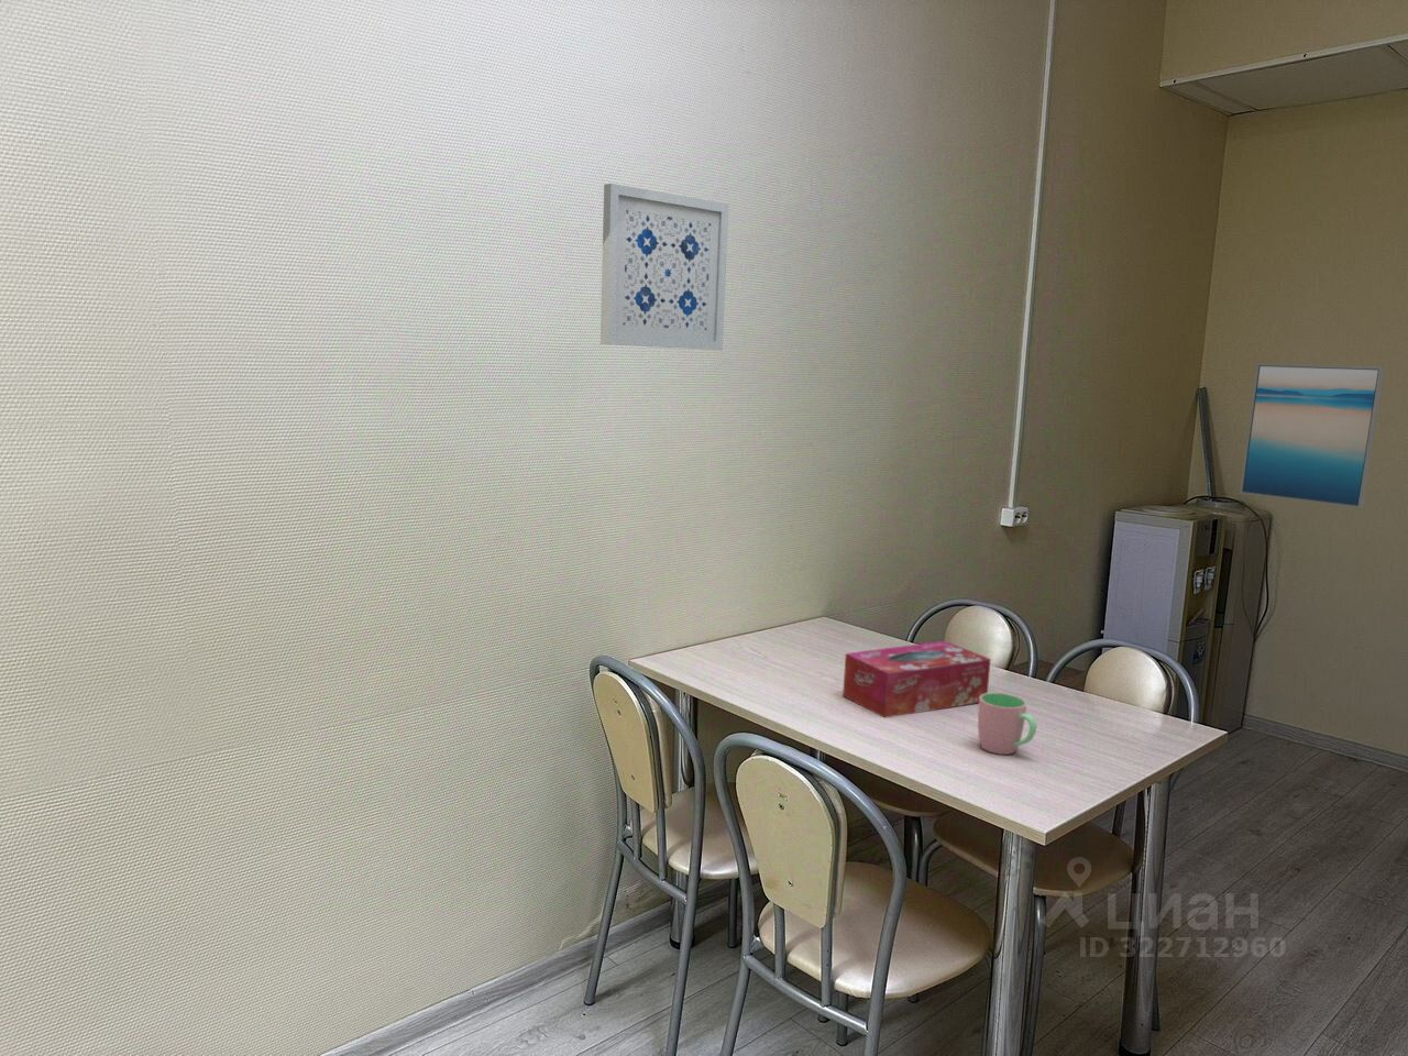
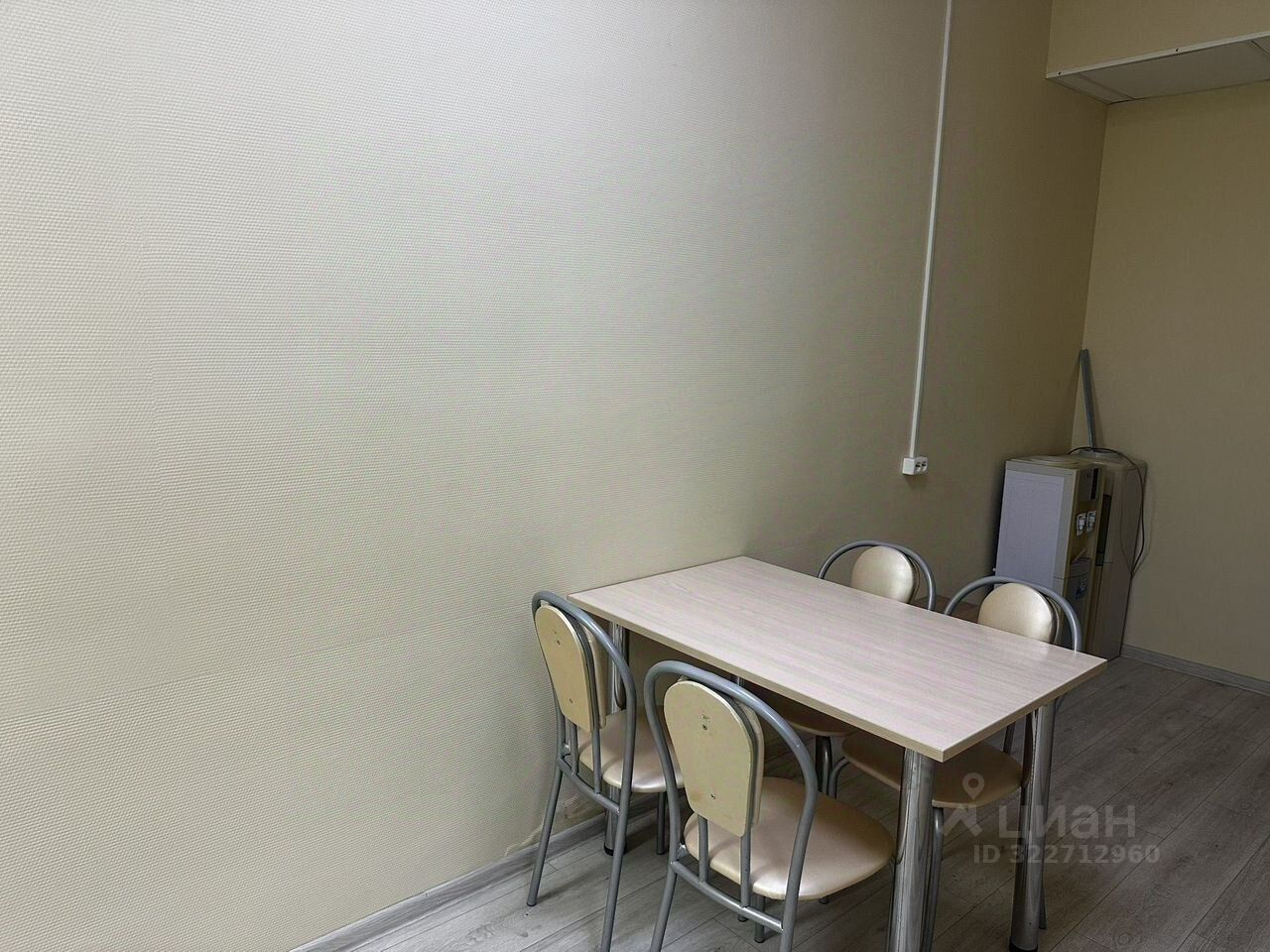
- tissue box [841,640,992,720]
- wall art [600,183,731,351]
- wall art [1238,362,1386,509]
- cup [977,692,1038,755]
